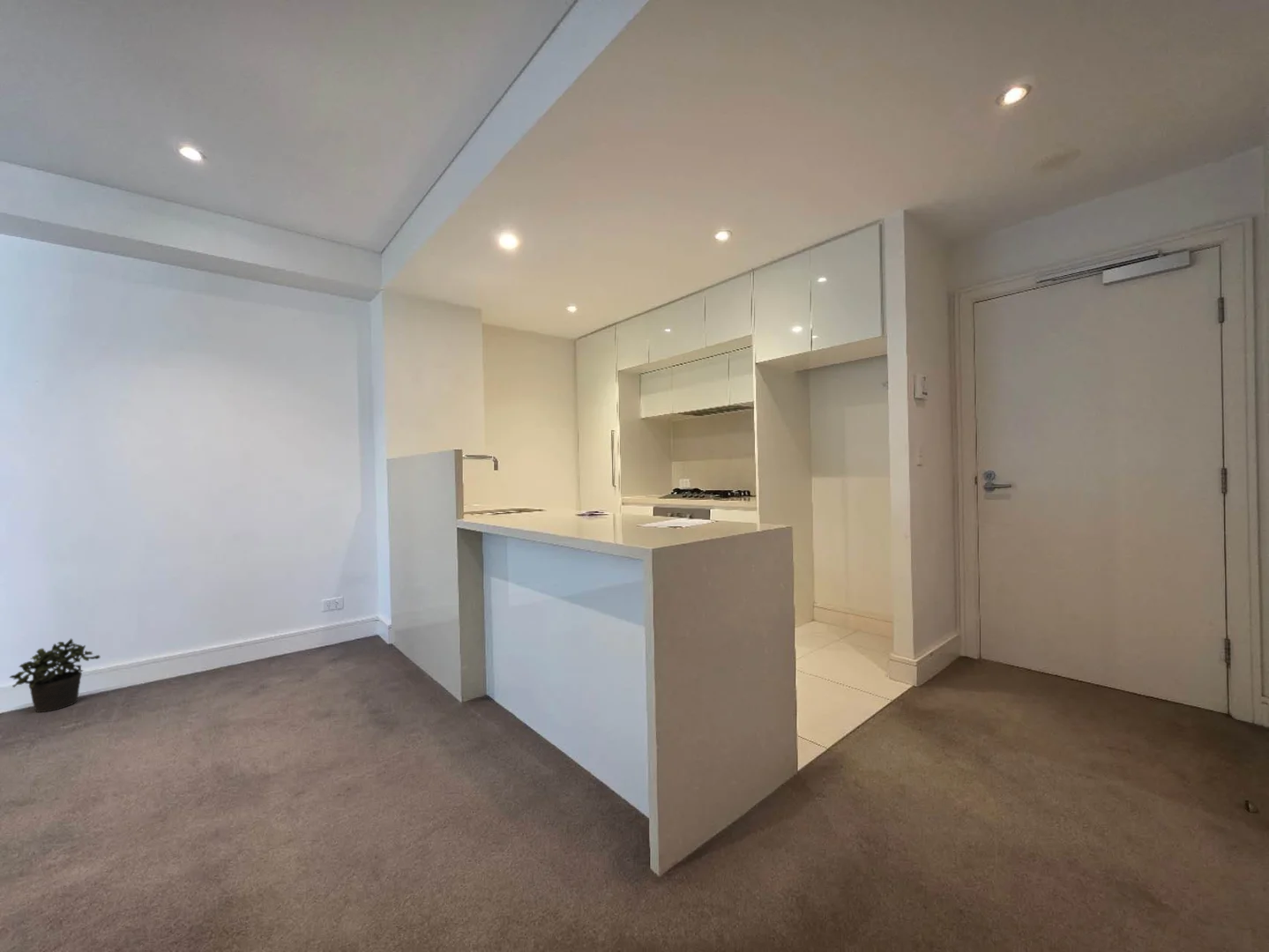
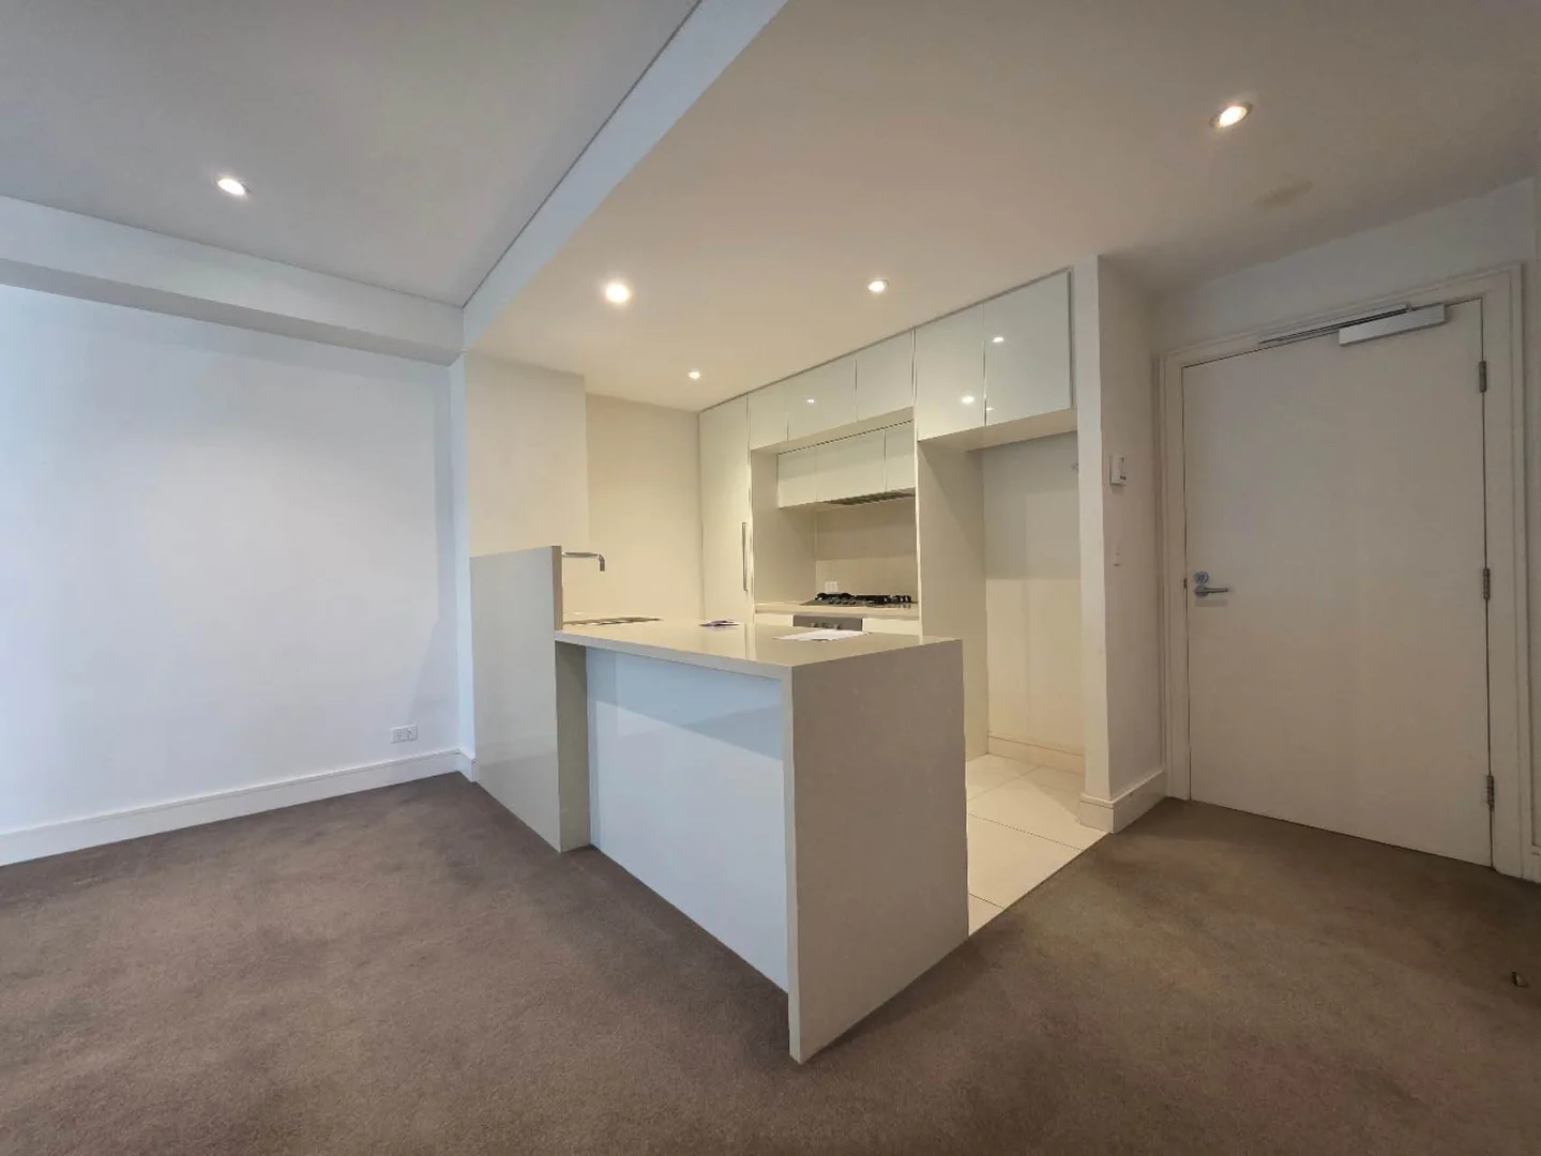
- potted plant [8,638,101,713]
